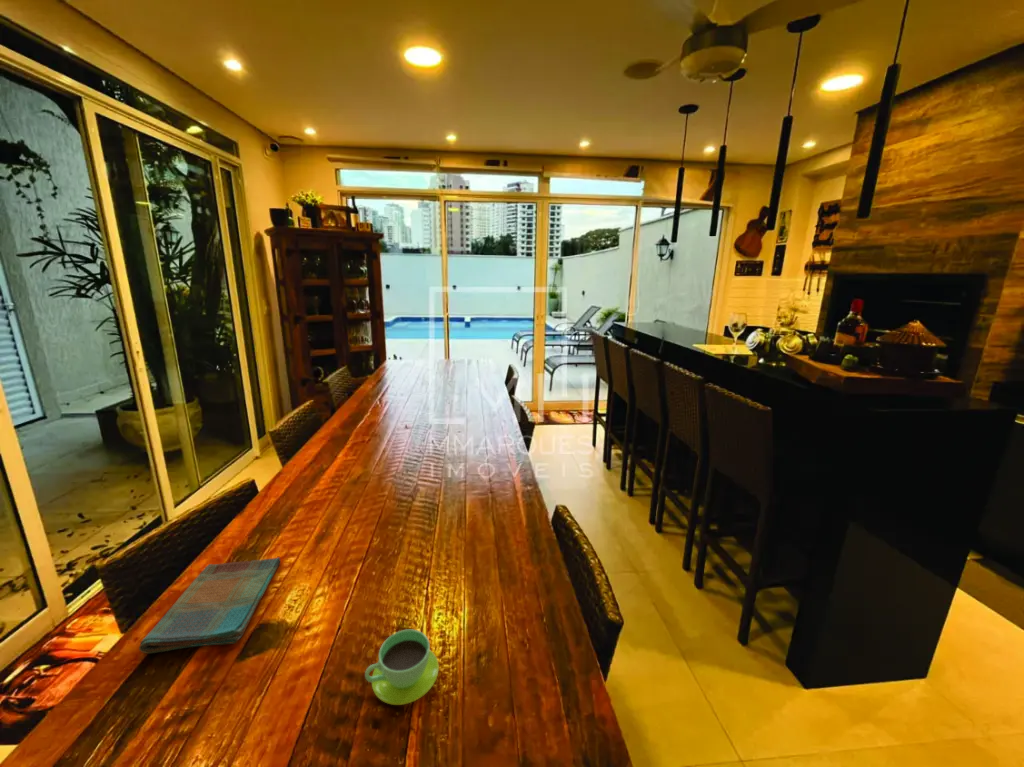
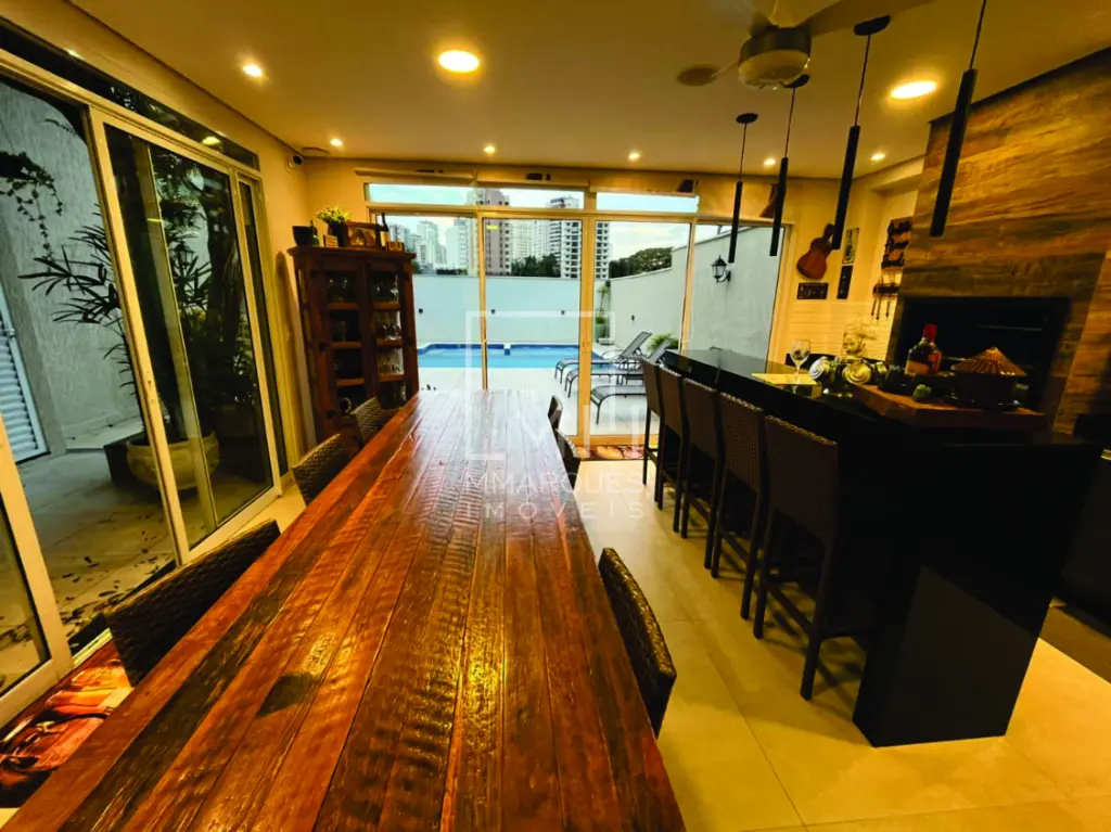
- dish towel [138,557,282,654]
- cup [364,629,440,706]
